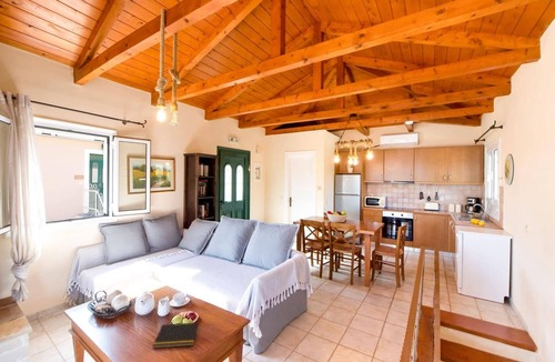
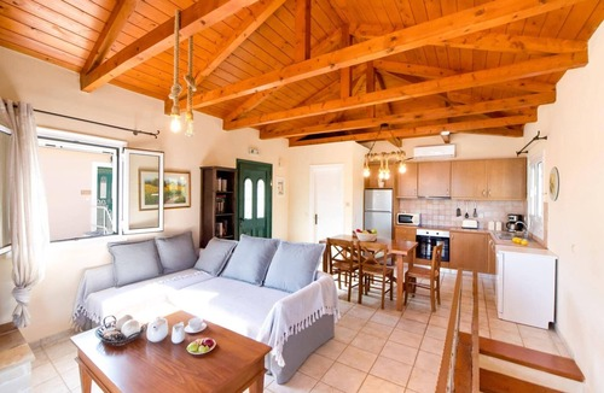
- notepad [152,322,200,349]
